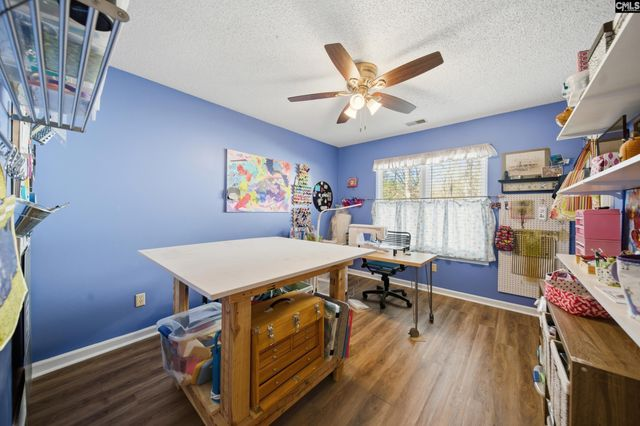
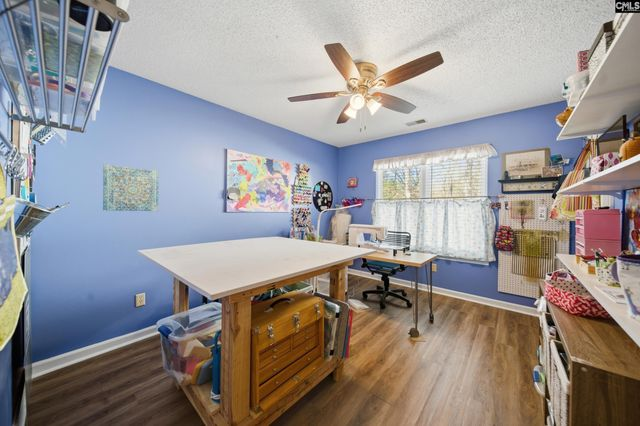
+ wall art [102,163,160,212]
